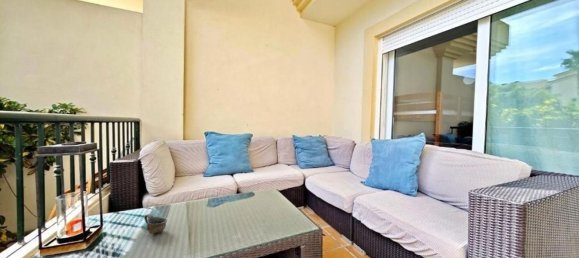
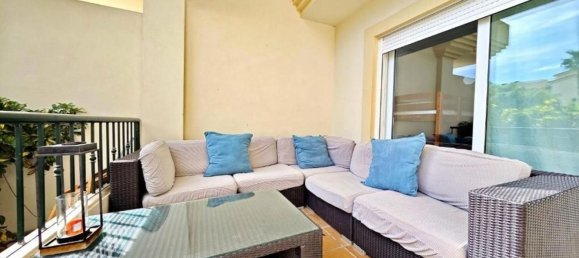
- cup [143,213,168,235]
